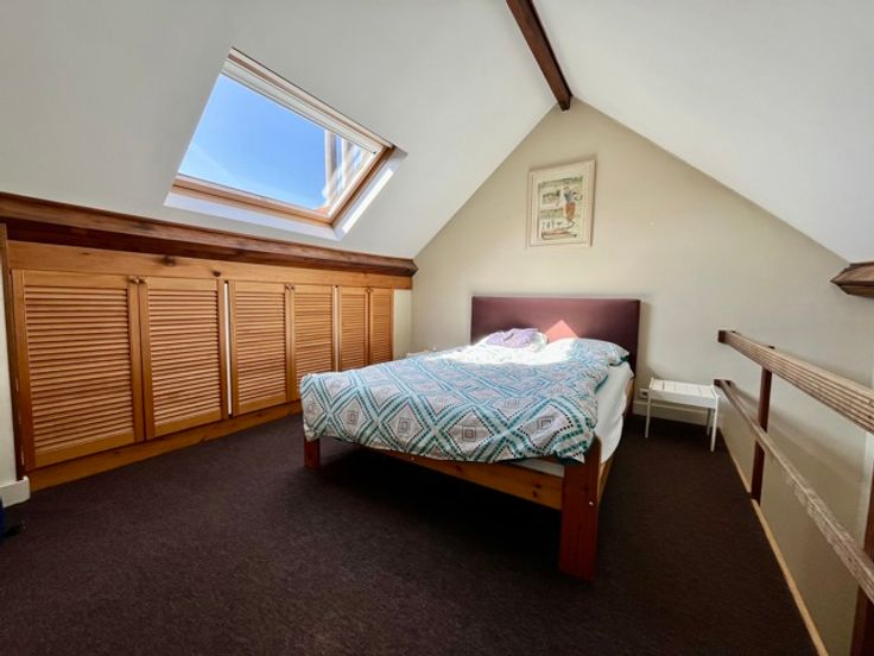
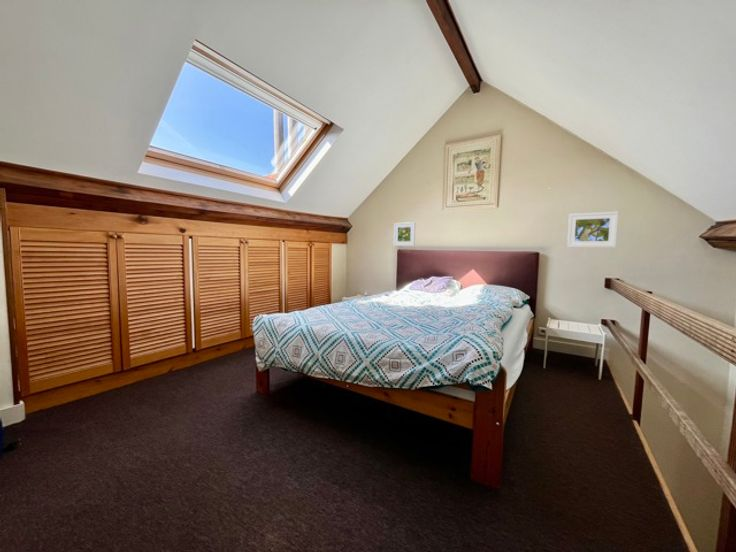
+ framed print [566,211,619,248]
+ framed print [393,221,416,247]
